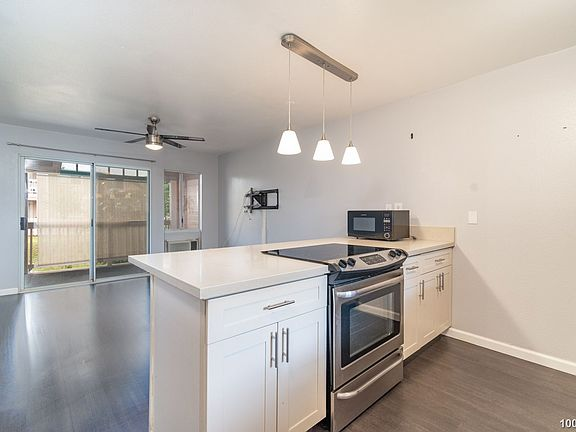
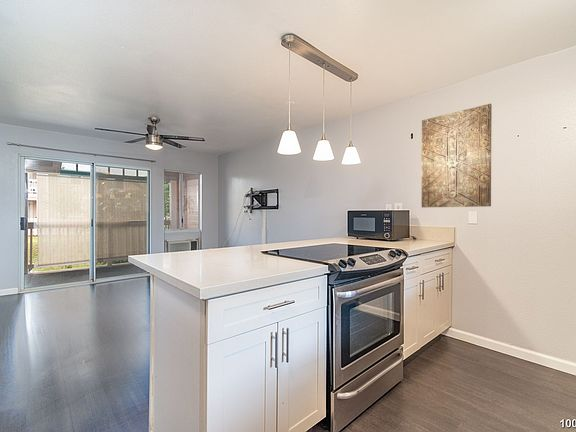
+ wall art [421,103,493,208]
